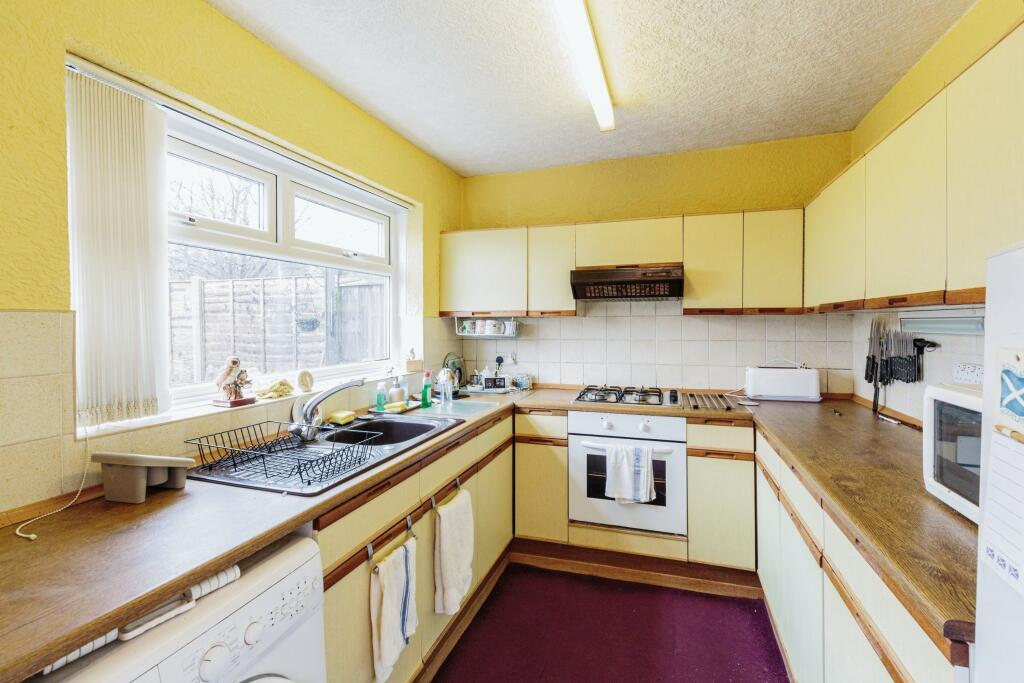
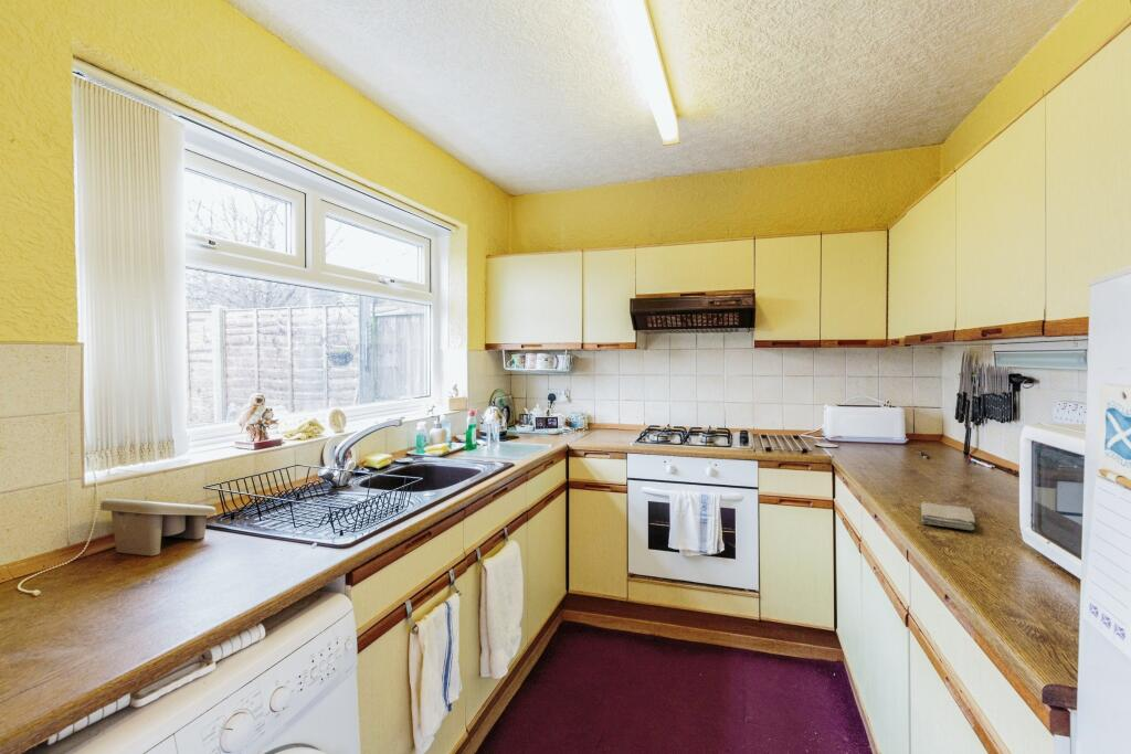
+ washcloth [919,501,976,531]
